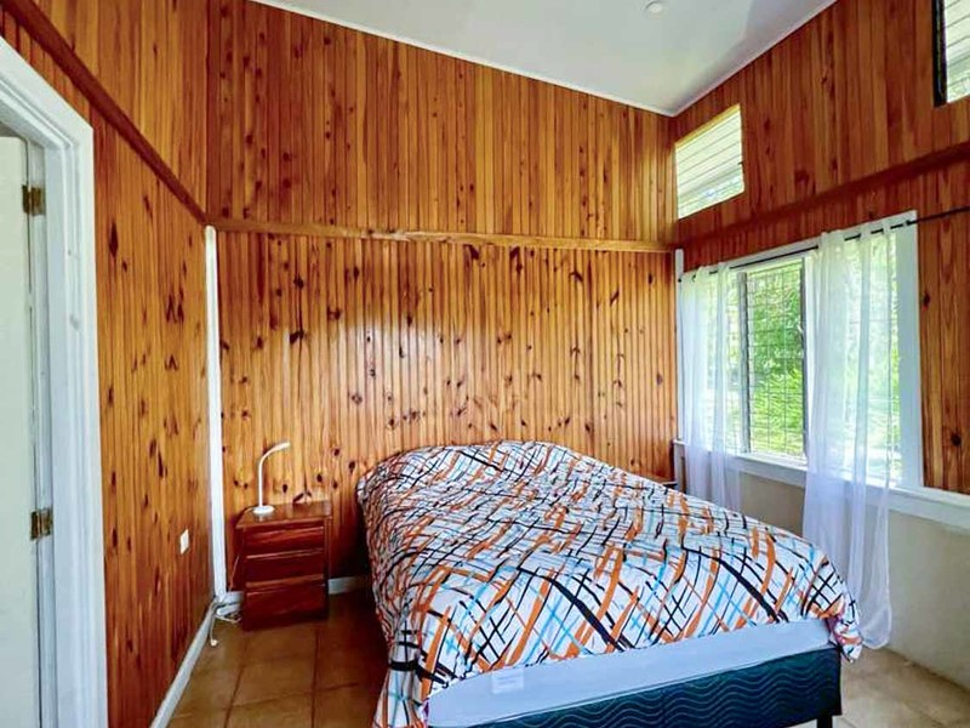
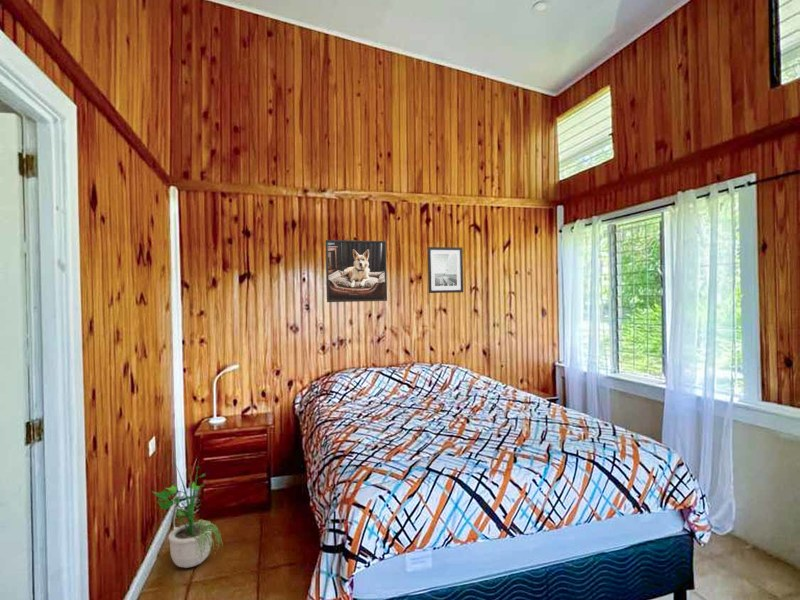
+ potted plant [151,461,224,569]
+ wall art [427,246,464,294]
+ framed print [325,239,388,303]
